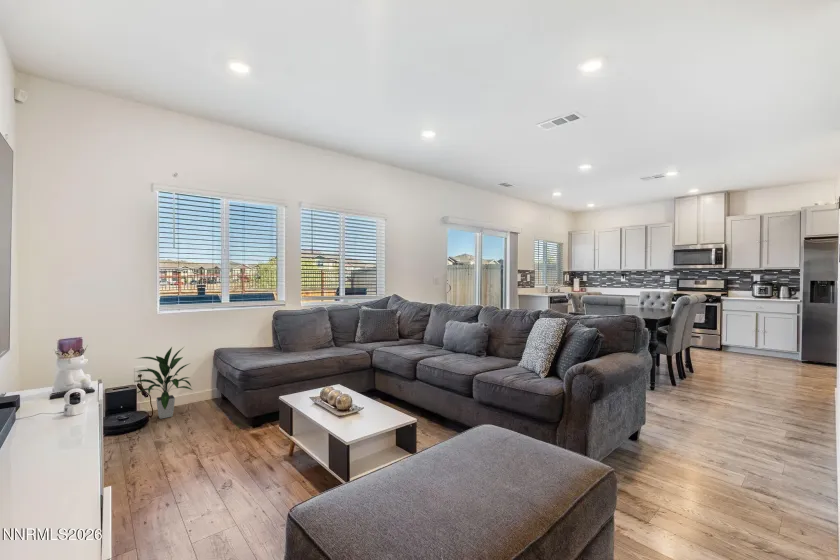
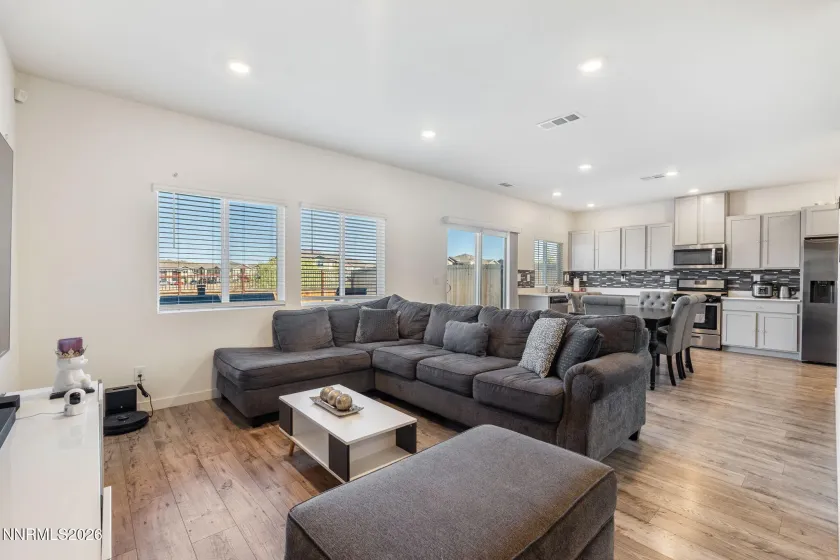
- indoor plant [133,345,193,420]
